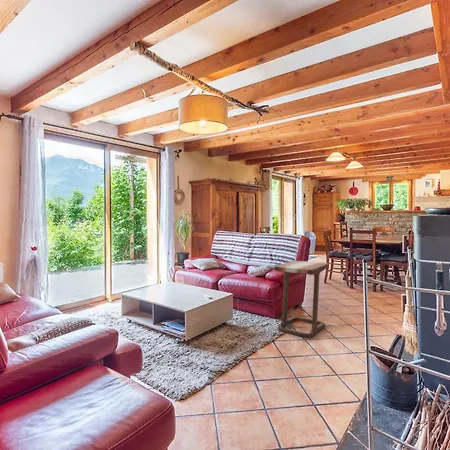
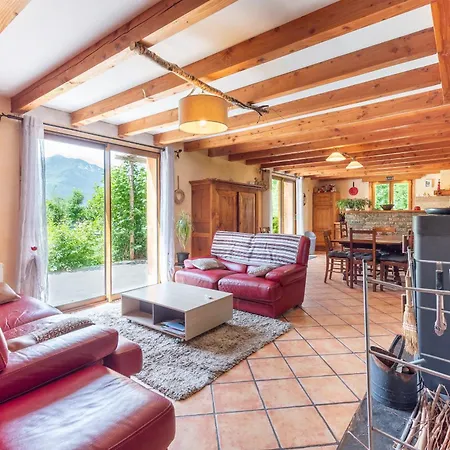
- side table [273,260,339,338]
